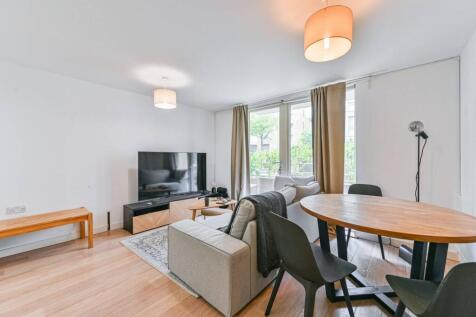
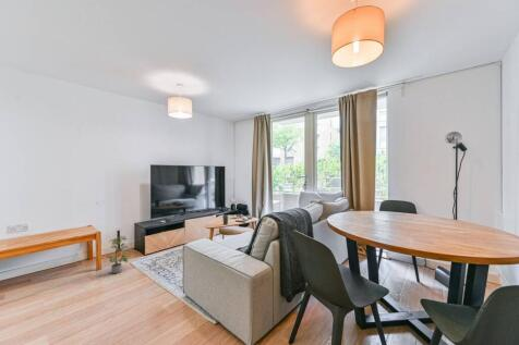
+ potted plant [106,235,130,274]
